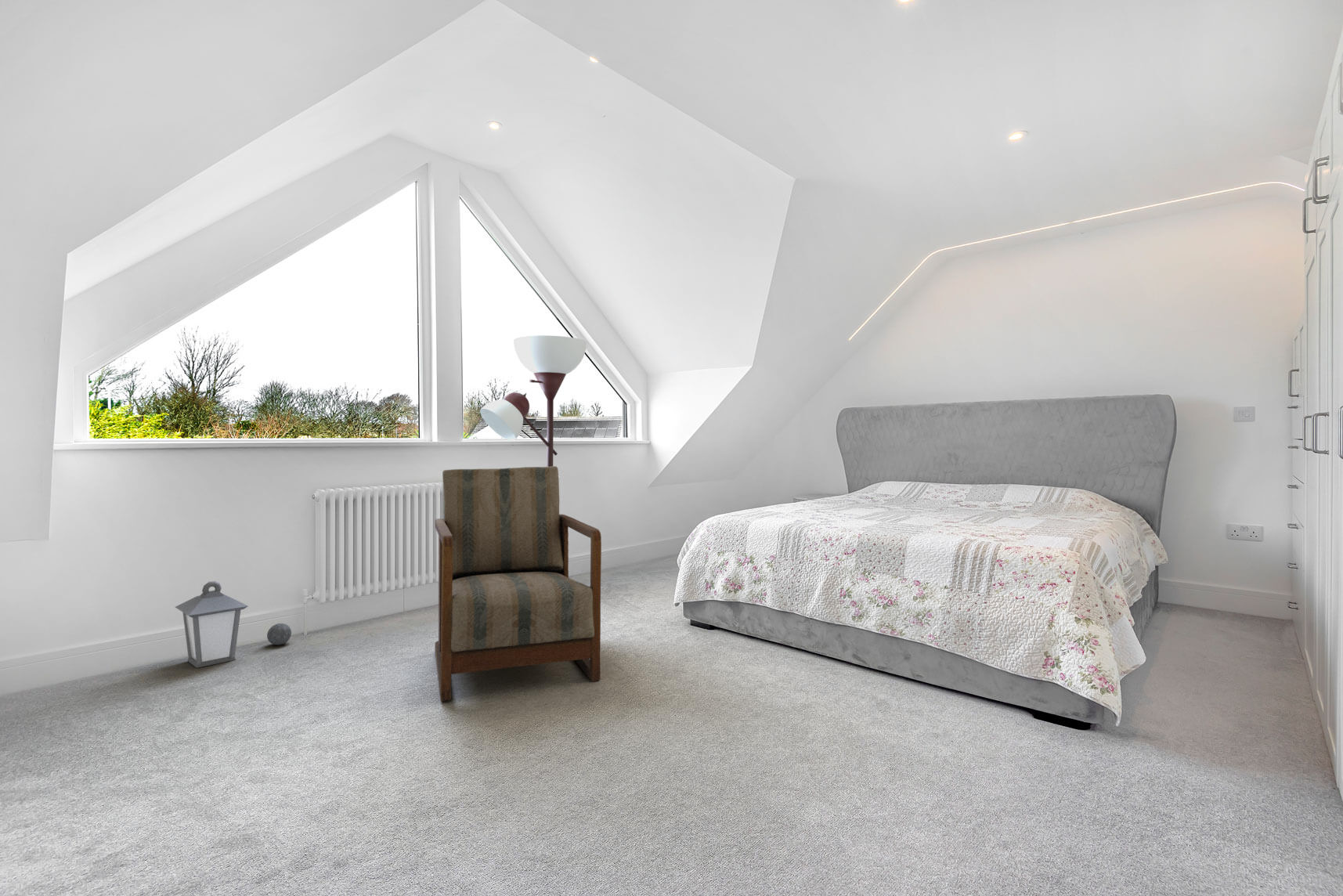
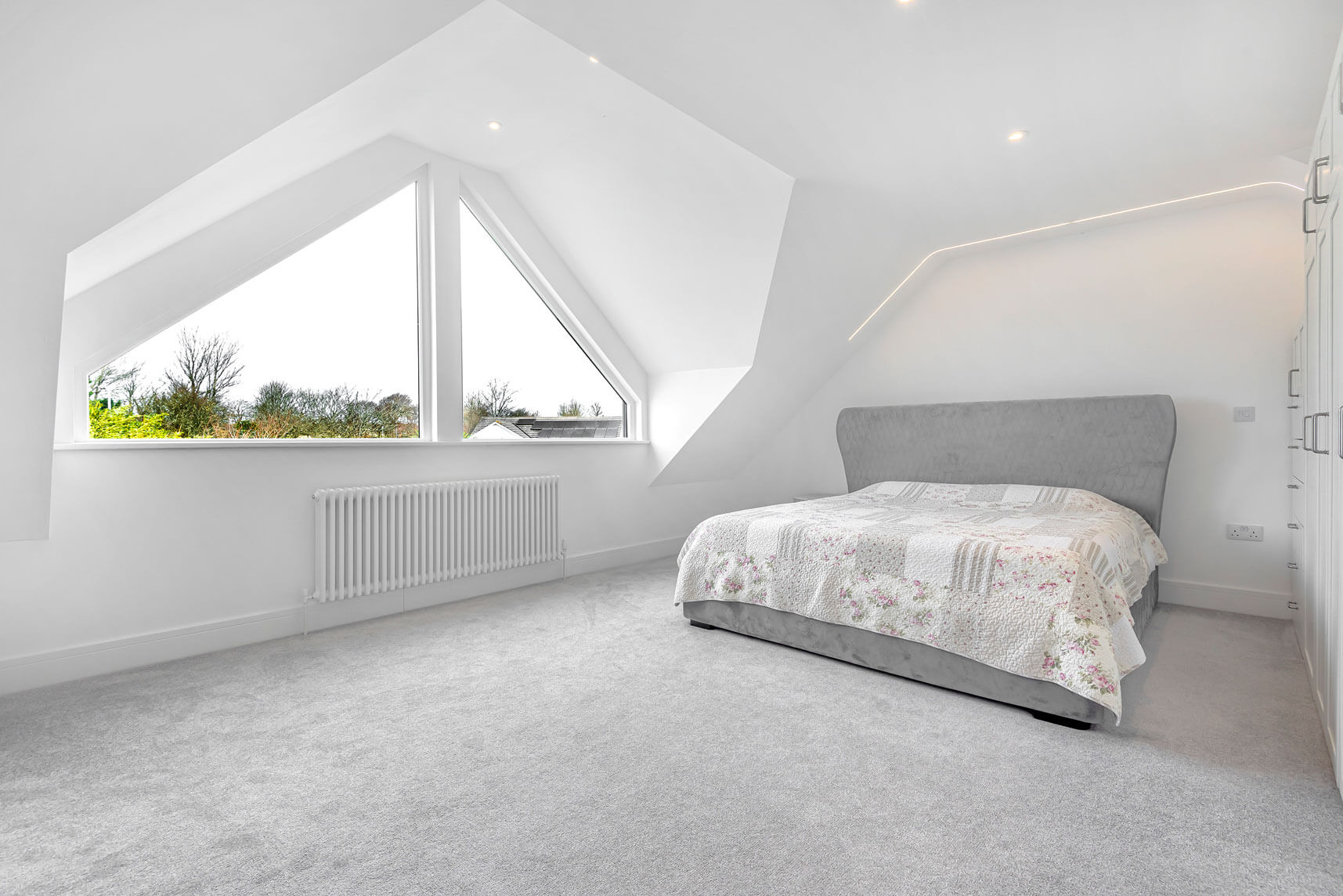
- lantern [175,580,249,669]
- armchair [434,465,602,702]
- floor lamp [479,334,587,580]
- decorative ball [266,623,292,646]
